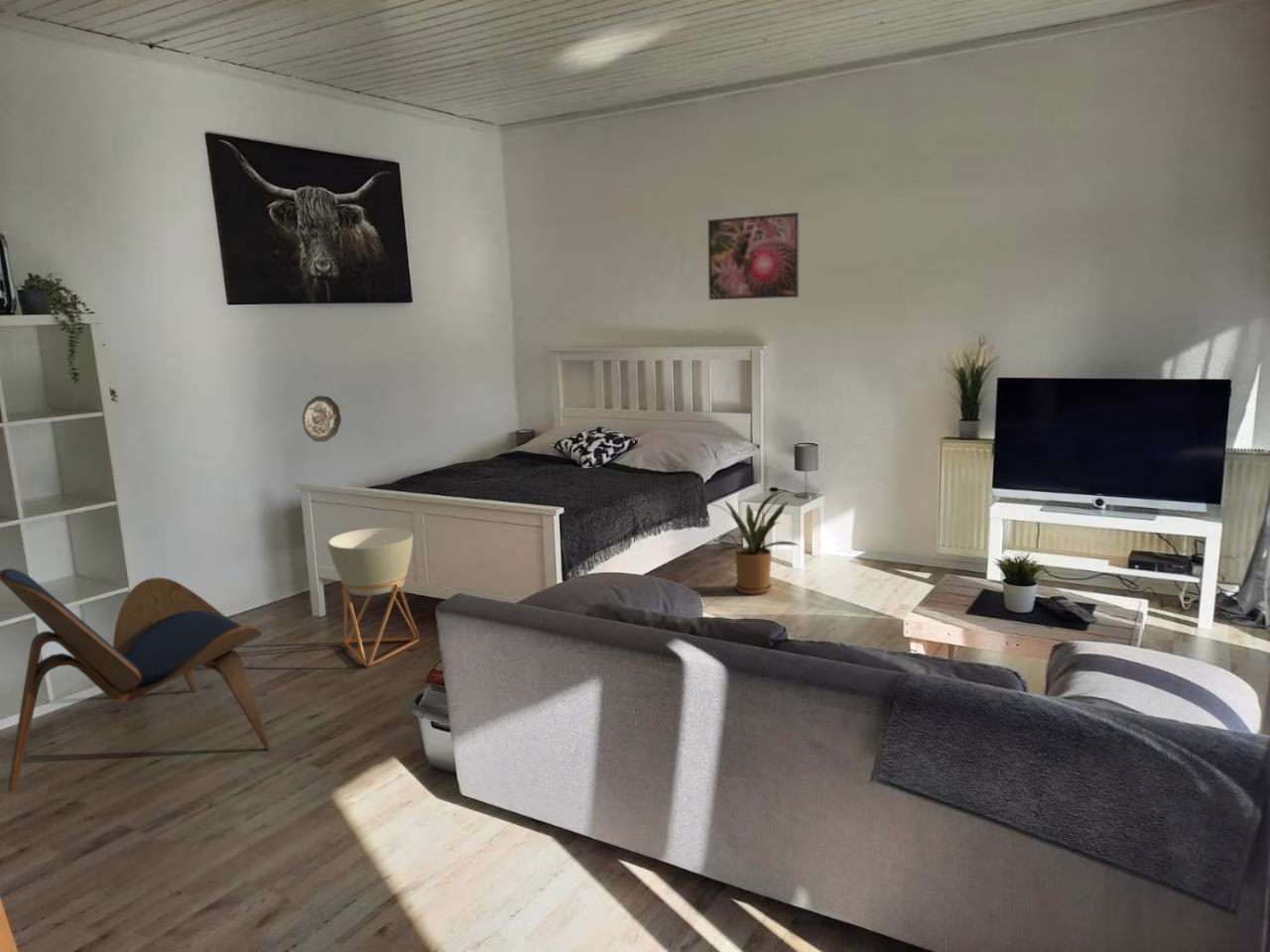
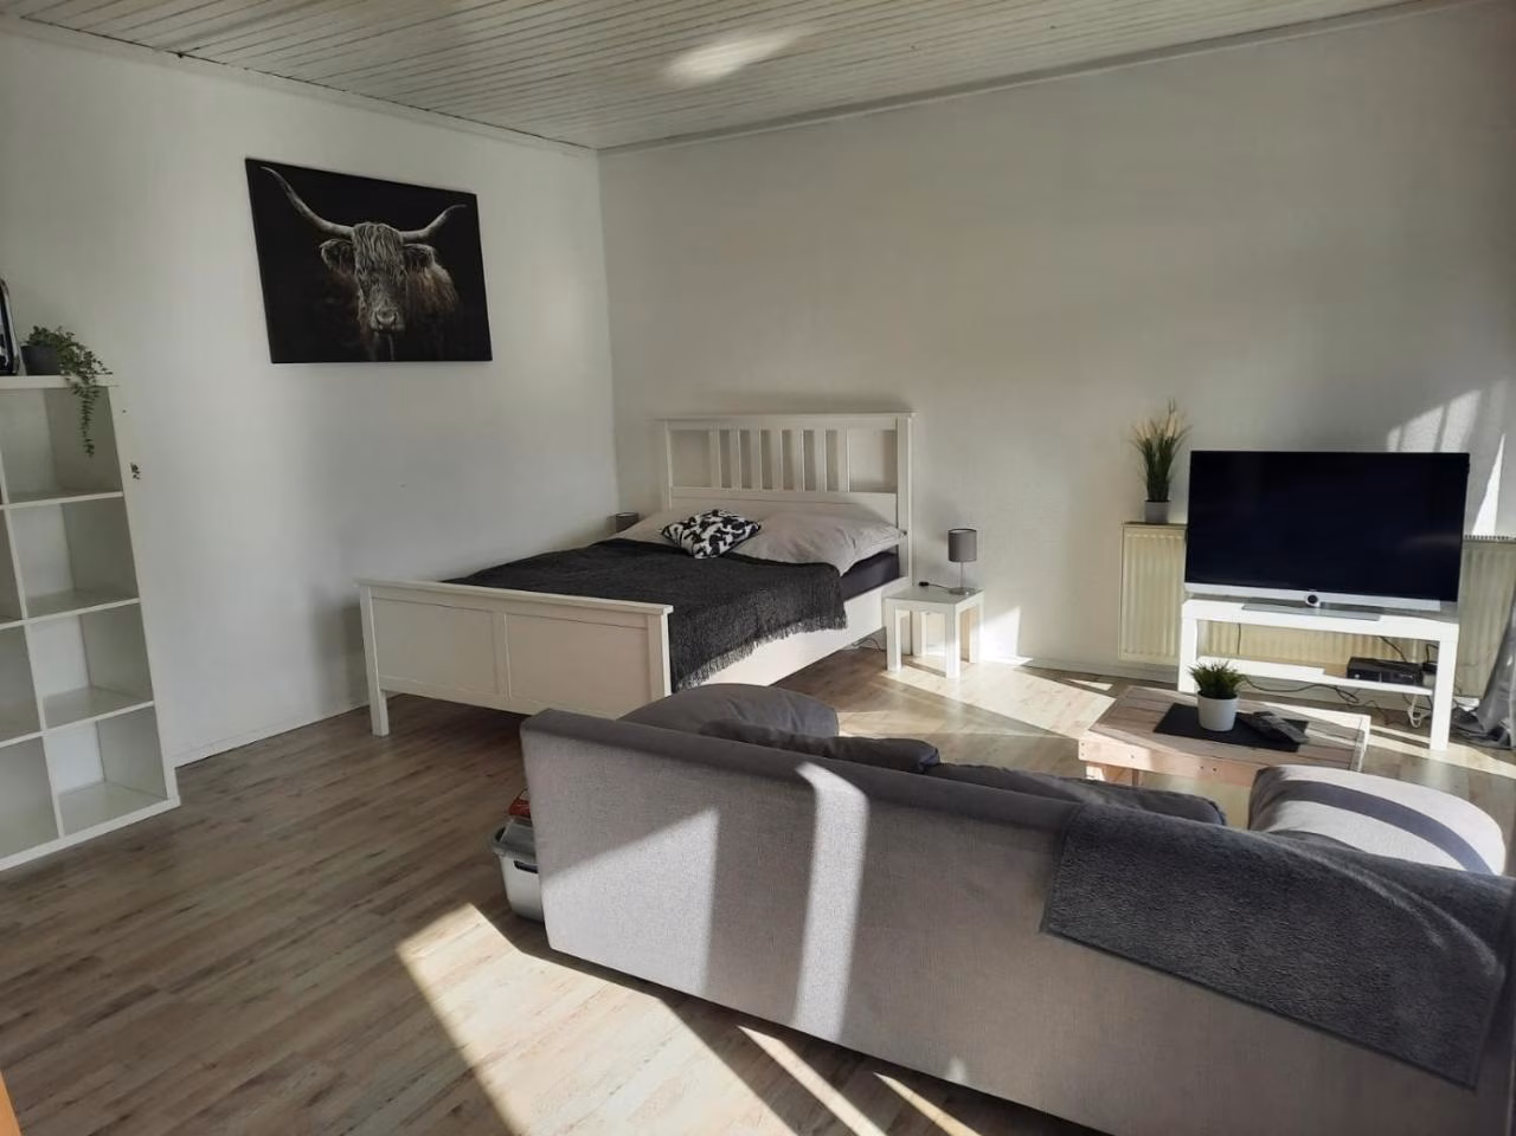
- decorative plate [302,395,342,443]
- house plant [706,489,800,595]
- lounge chair [0,567,273,792]
- planter [326,527,421,667]
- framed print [707,211,801,300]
